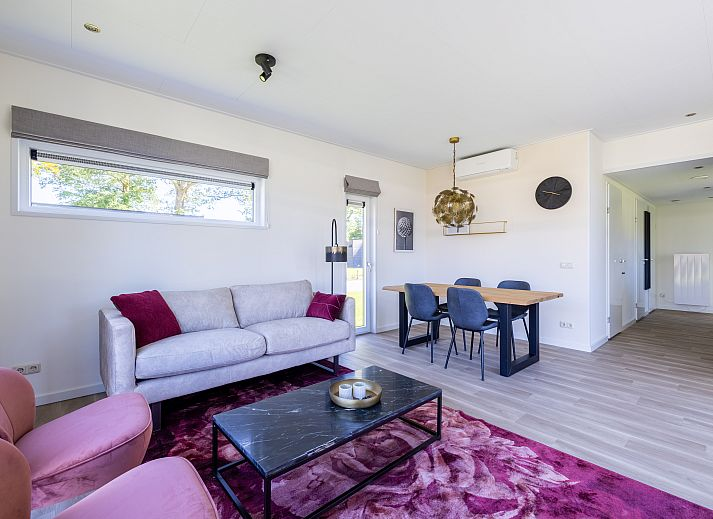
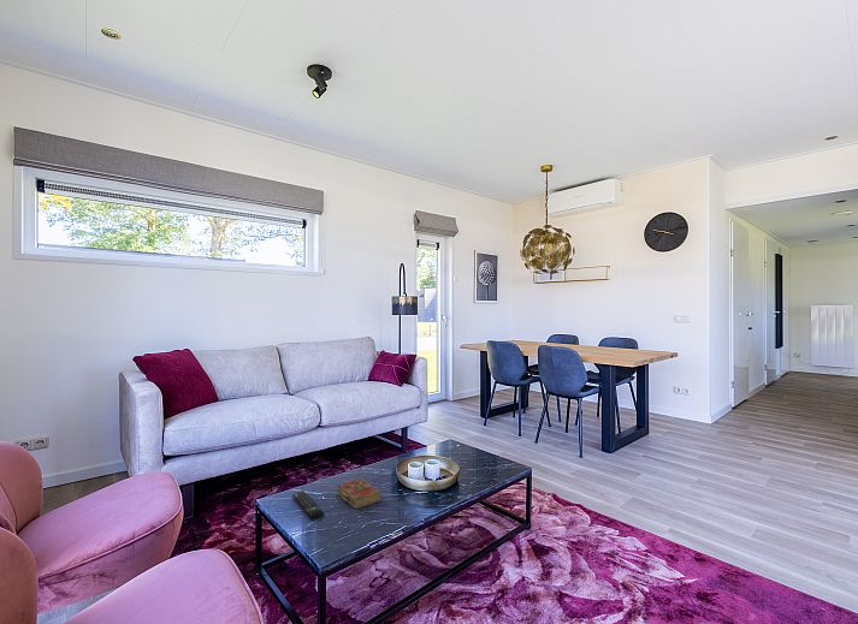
+ book [336,476,383,510]
+ remote control [291,491,325,521]
